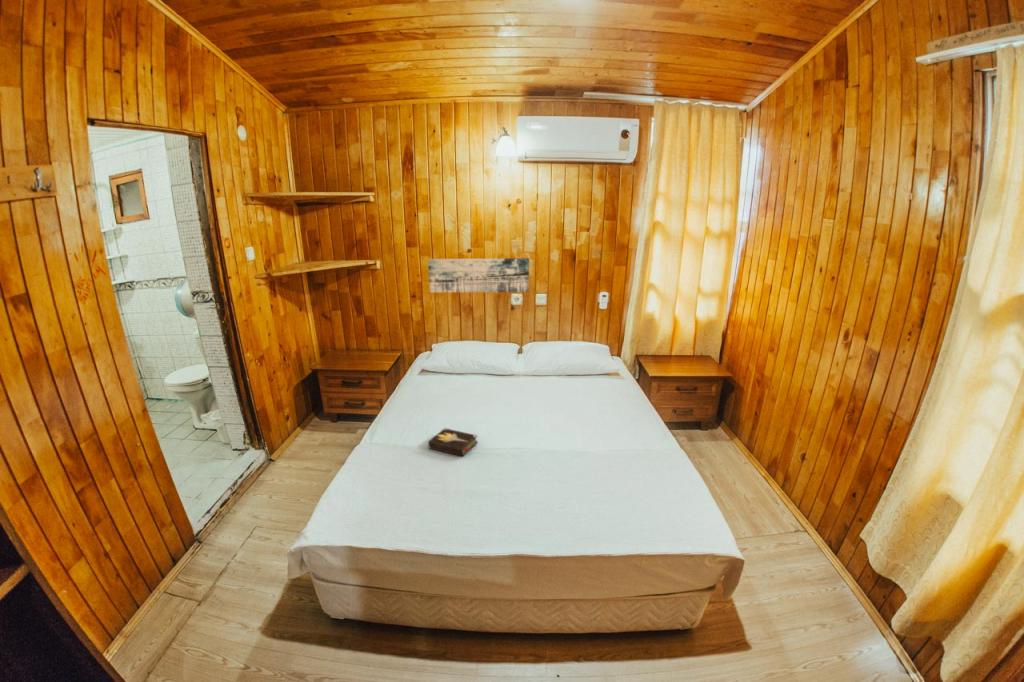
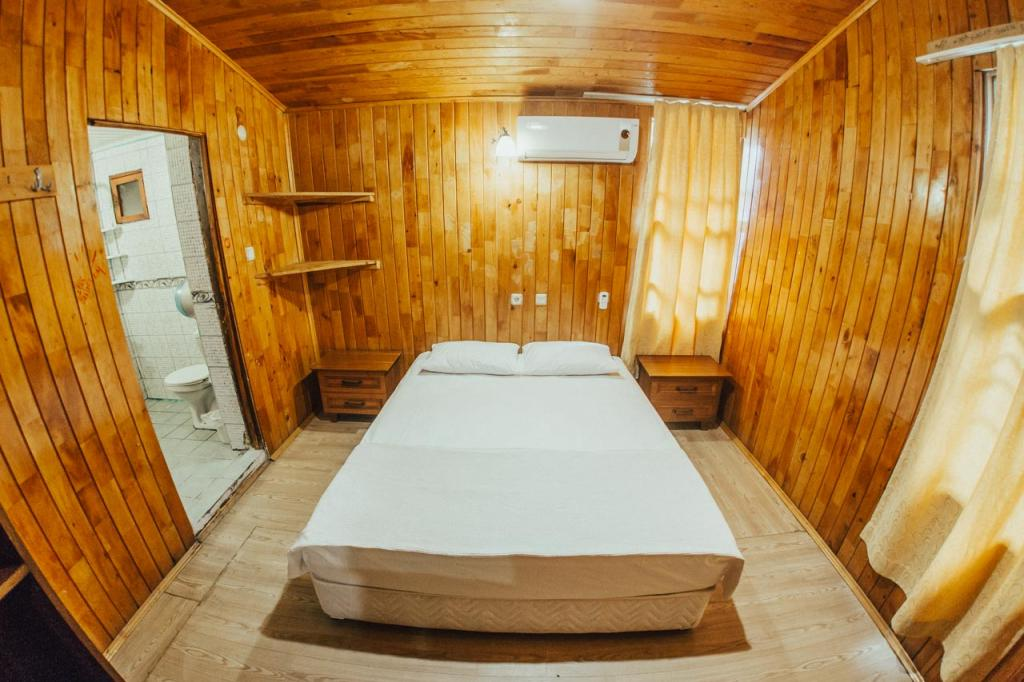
- wall art [427,257,530,294]
- hardback book [427,427,479,457]
